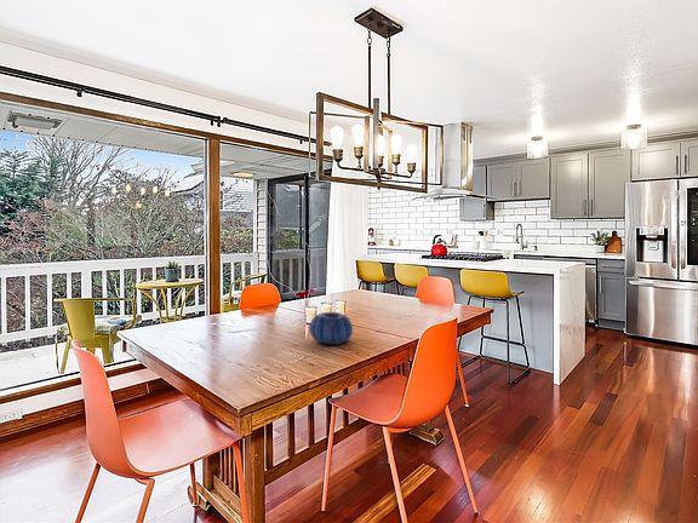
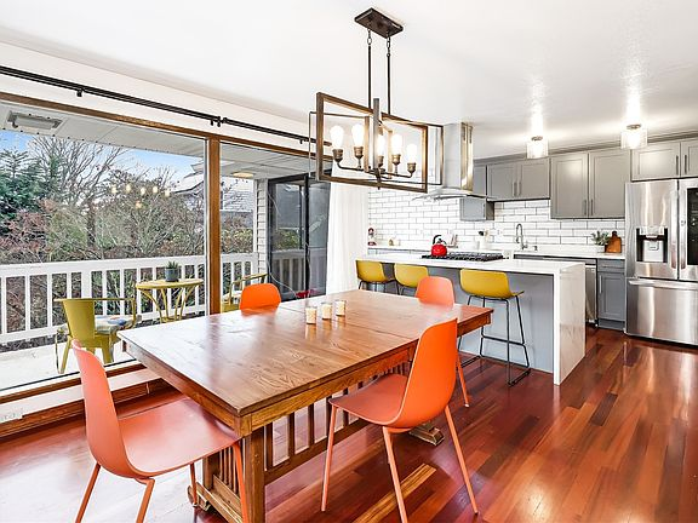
- decorative bowl [308,311,354,345]
